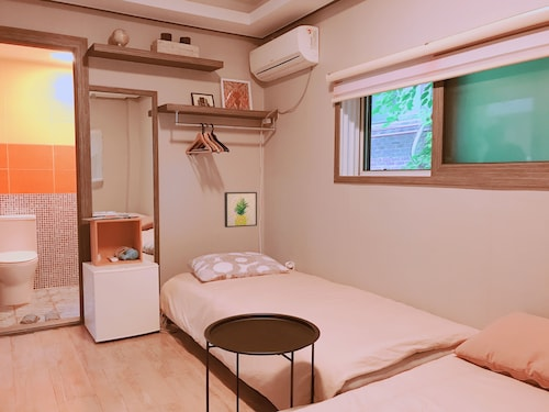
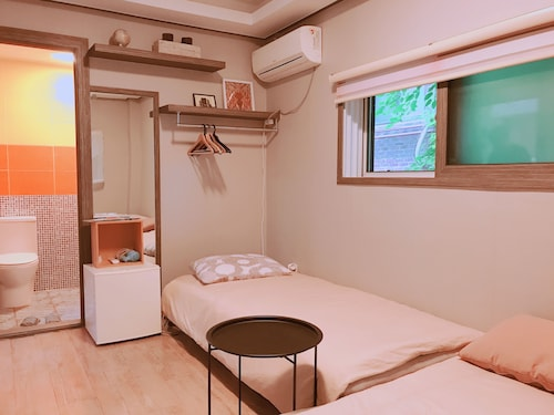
- wall art [223,191,258,229]
